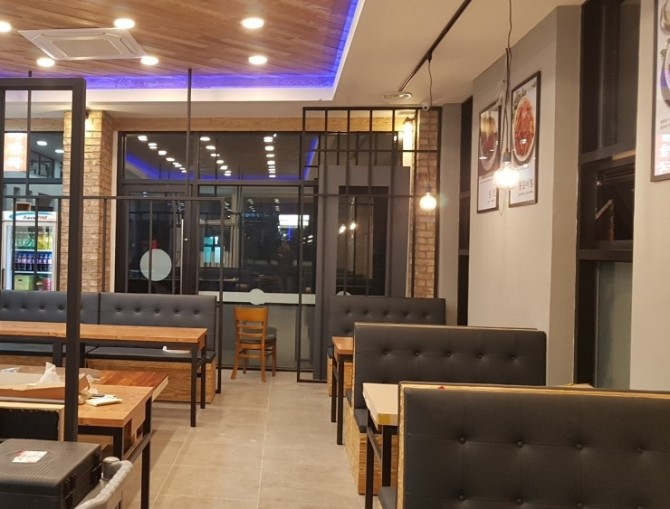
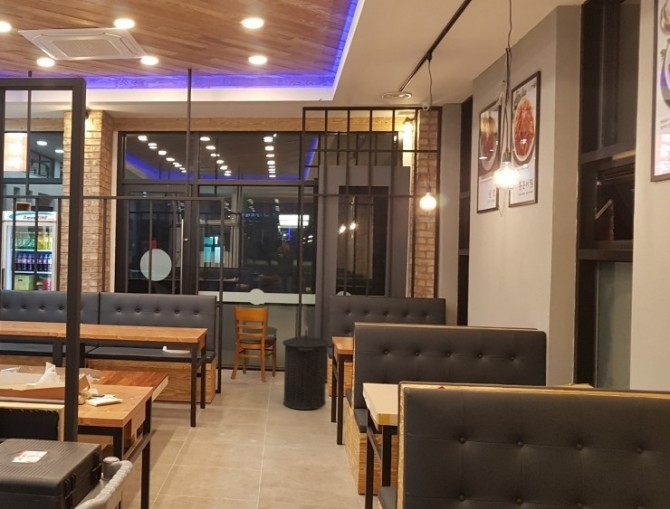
+ trash can [281,329,330,411]
